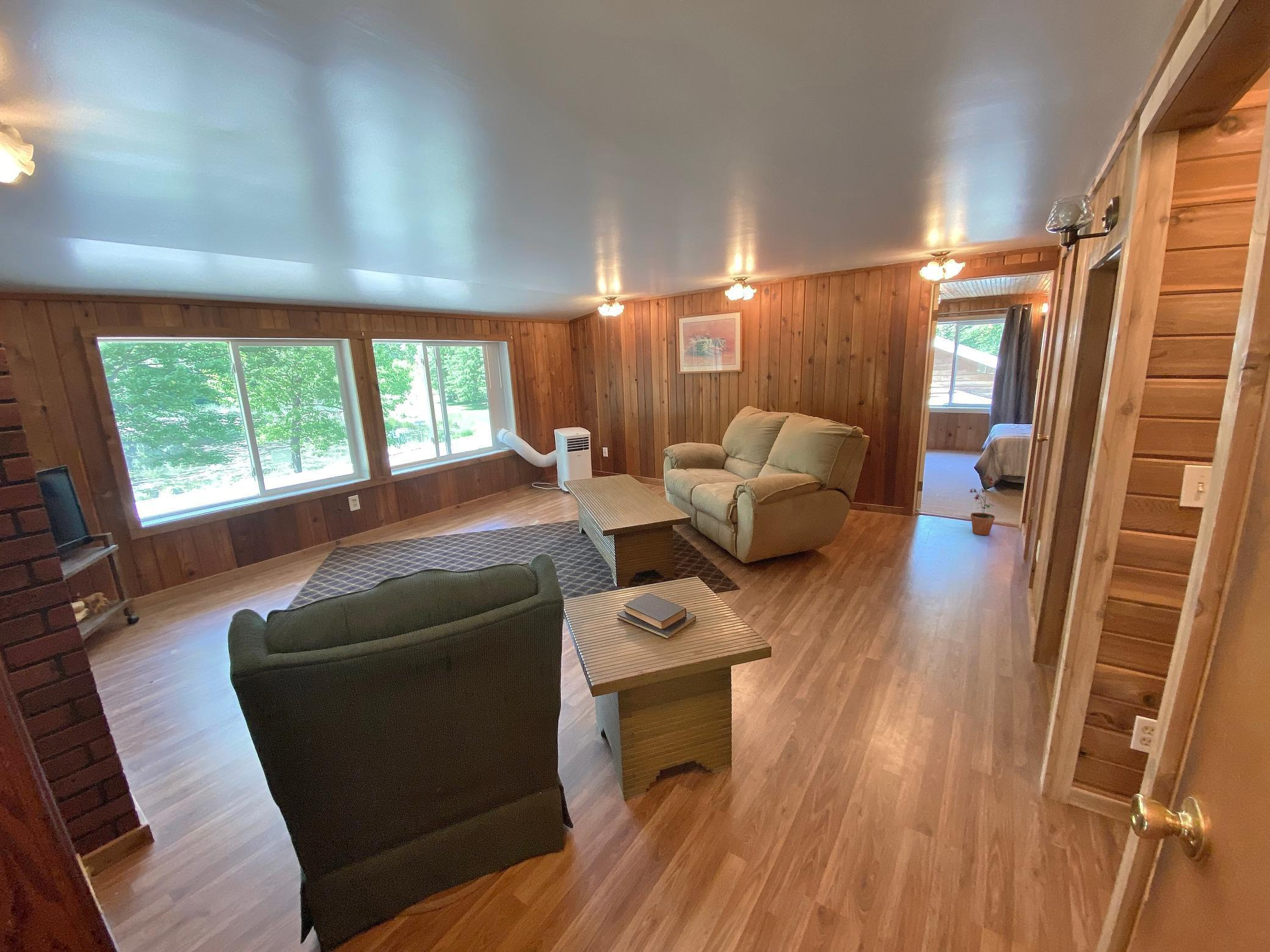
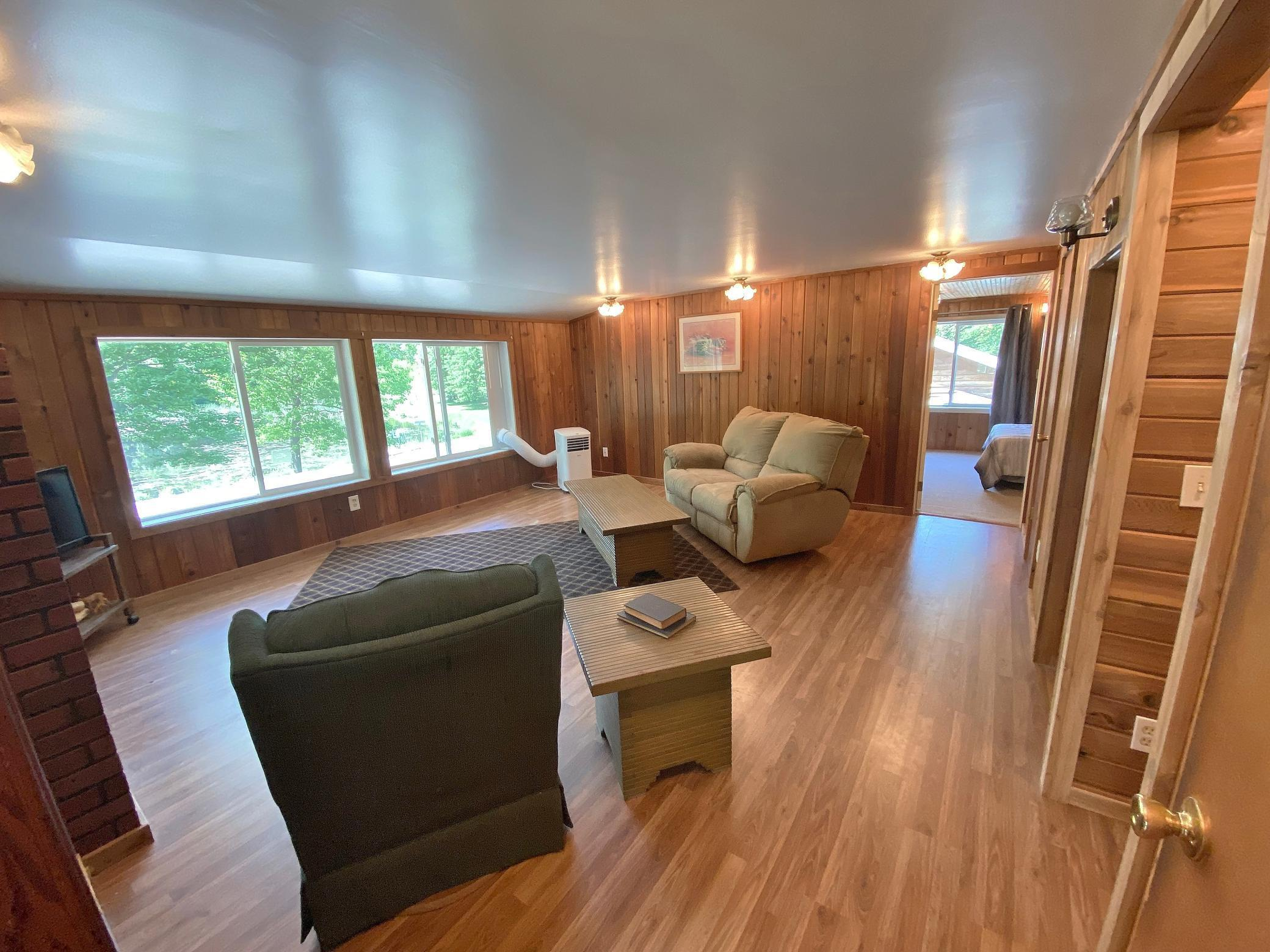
- potted plant [970,475,996,536]
